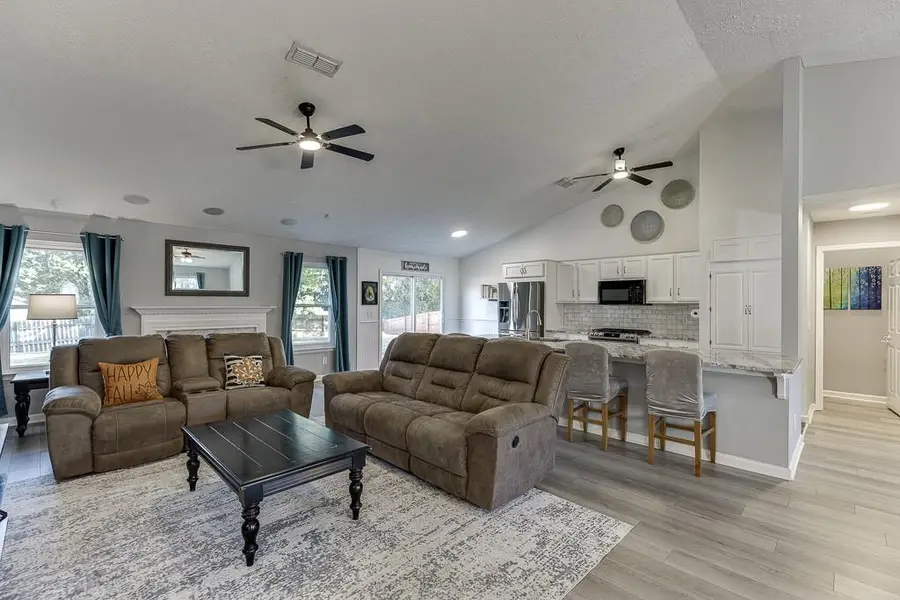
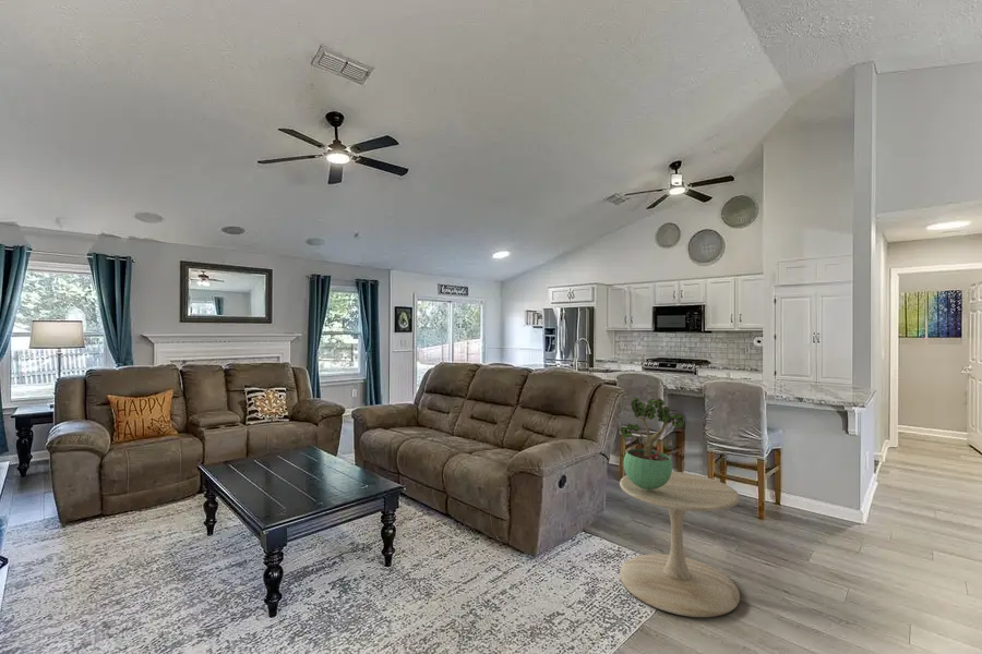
+ potted plant [619,397,686,489]
+ side table [619,471,741,618]
